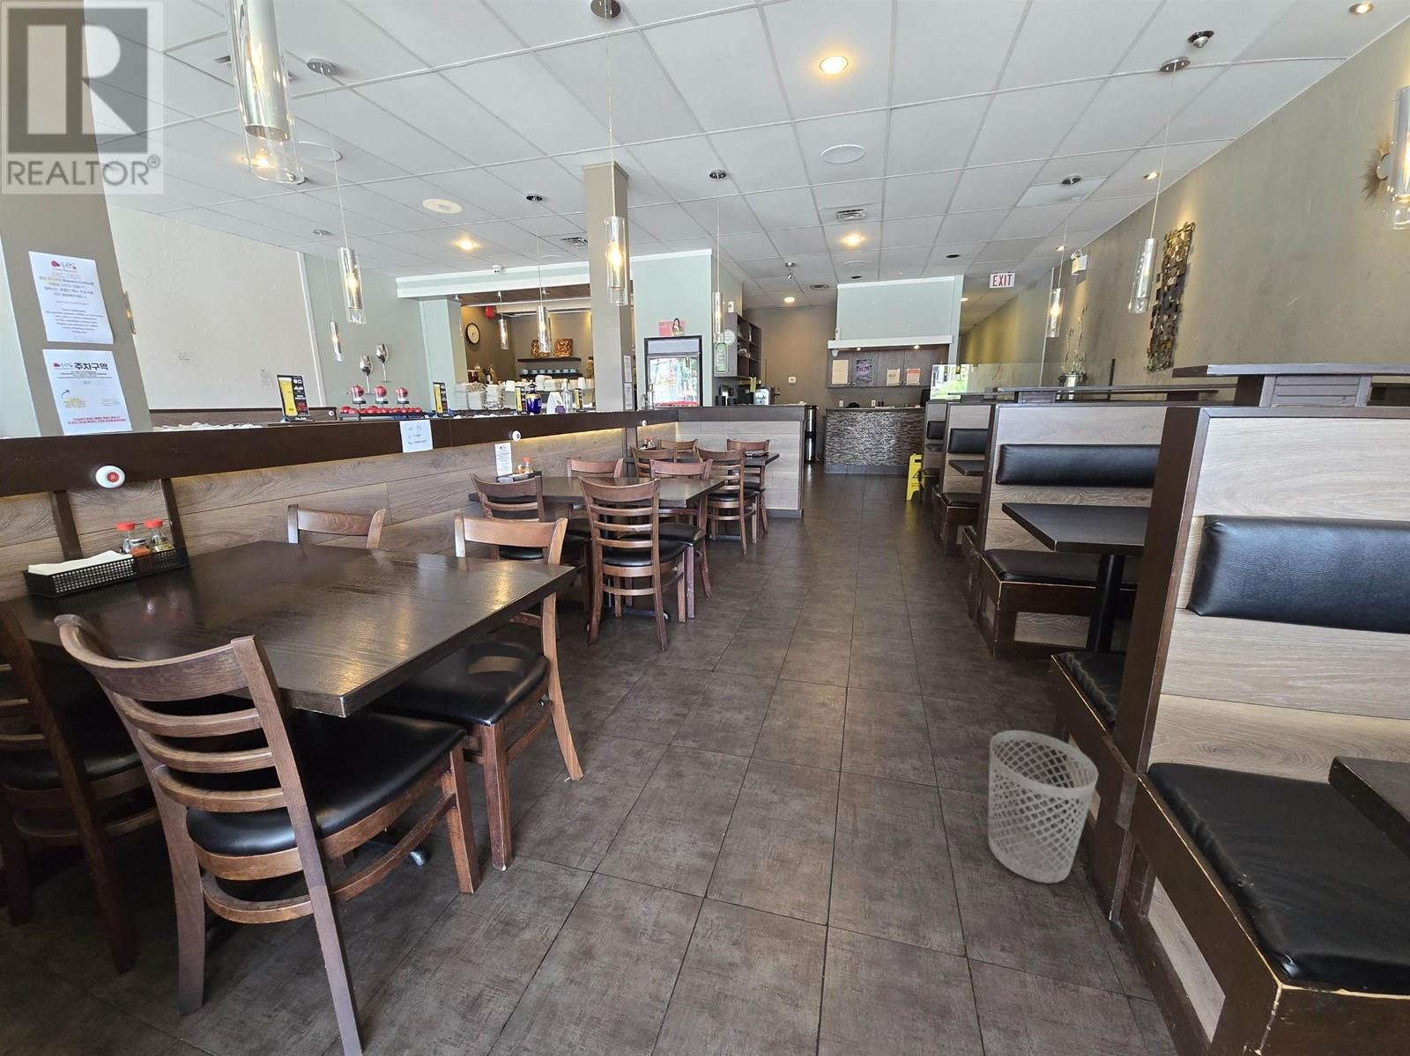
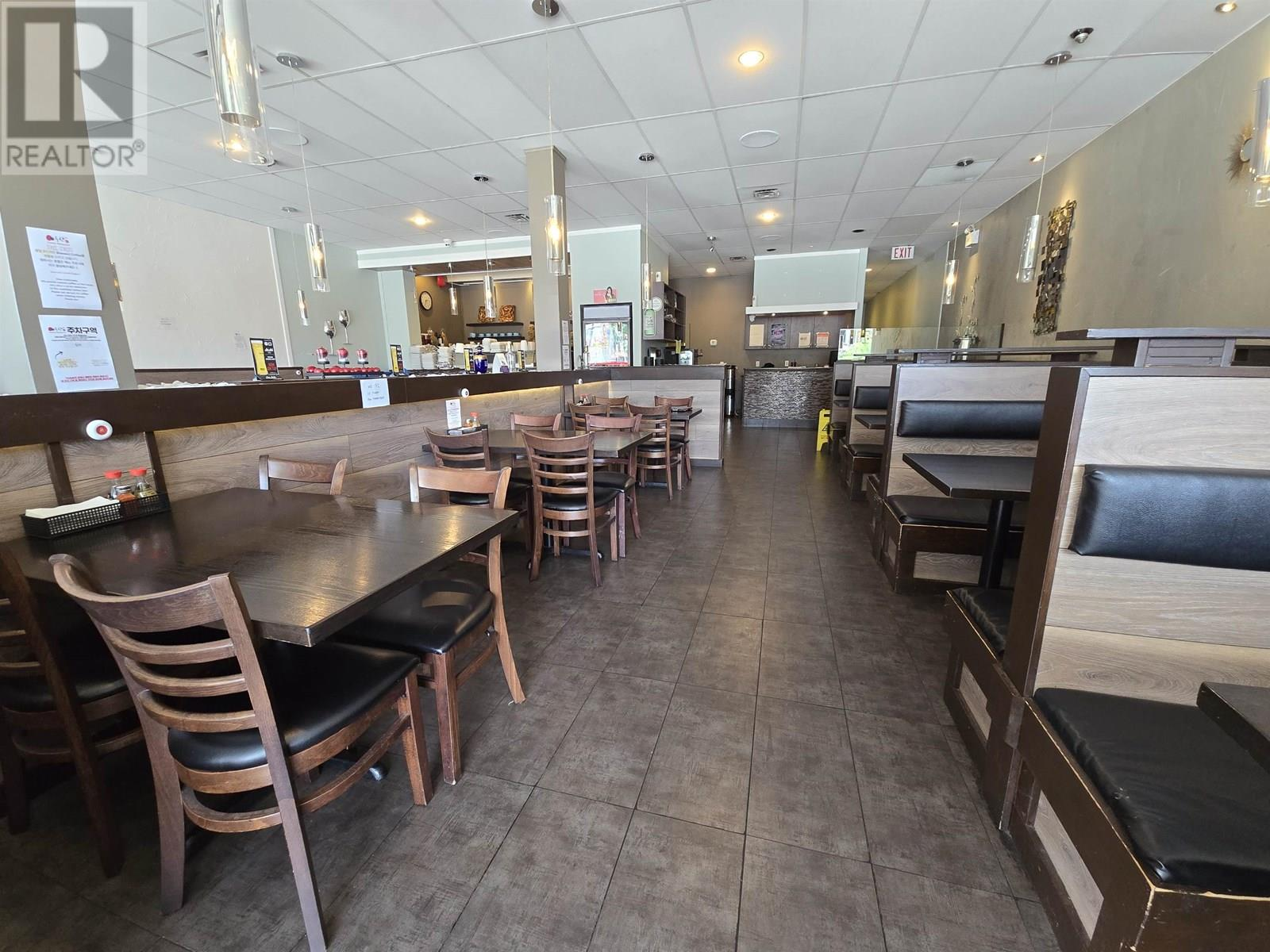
- recessed light [421,197,463,214]
- wastebasket [987,730,1099,884]
